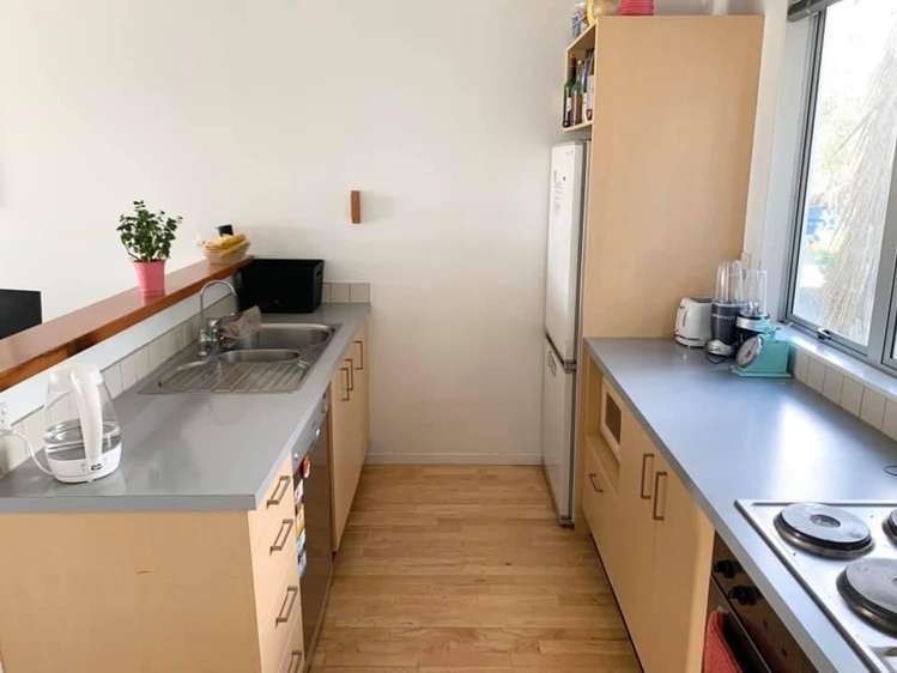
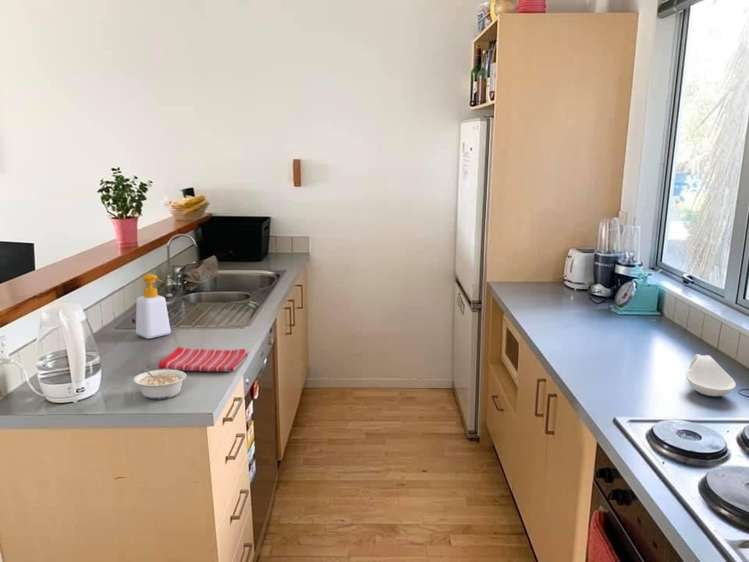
+ spoon rest [686,353,737,397]
+ legume [133,365,188,400]
+ soap bottle [135,273,172,340]
+ dish towel [157,346,249,373]
